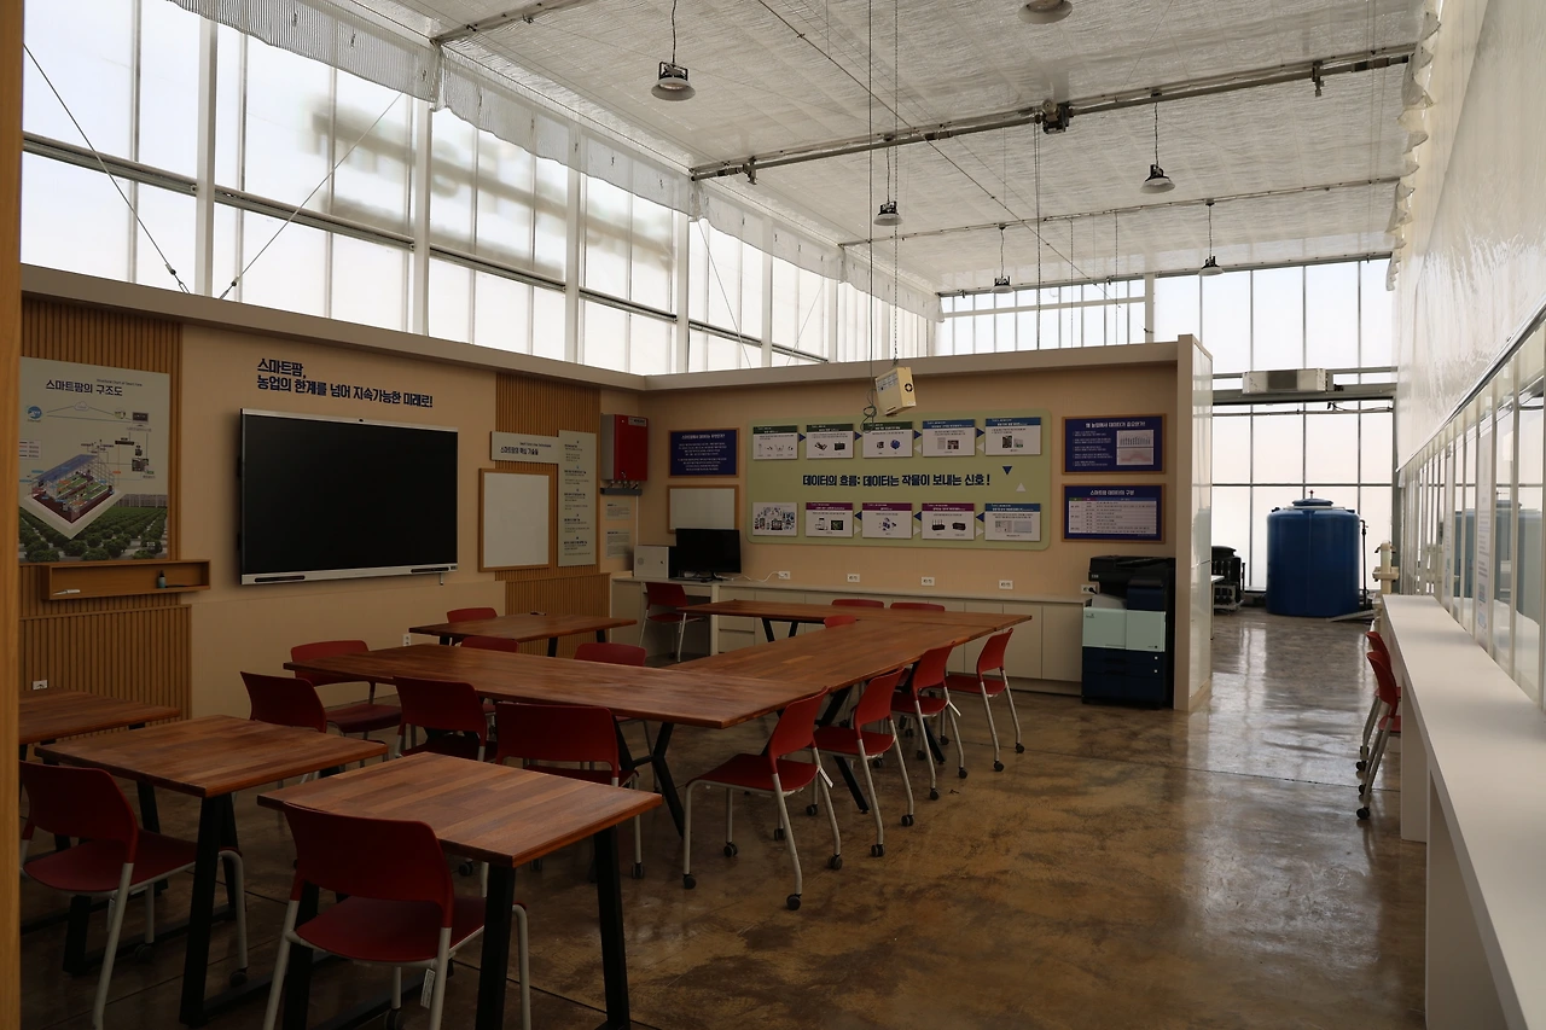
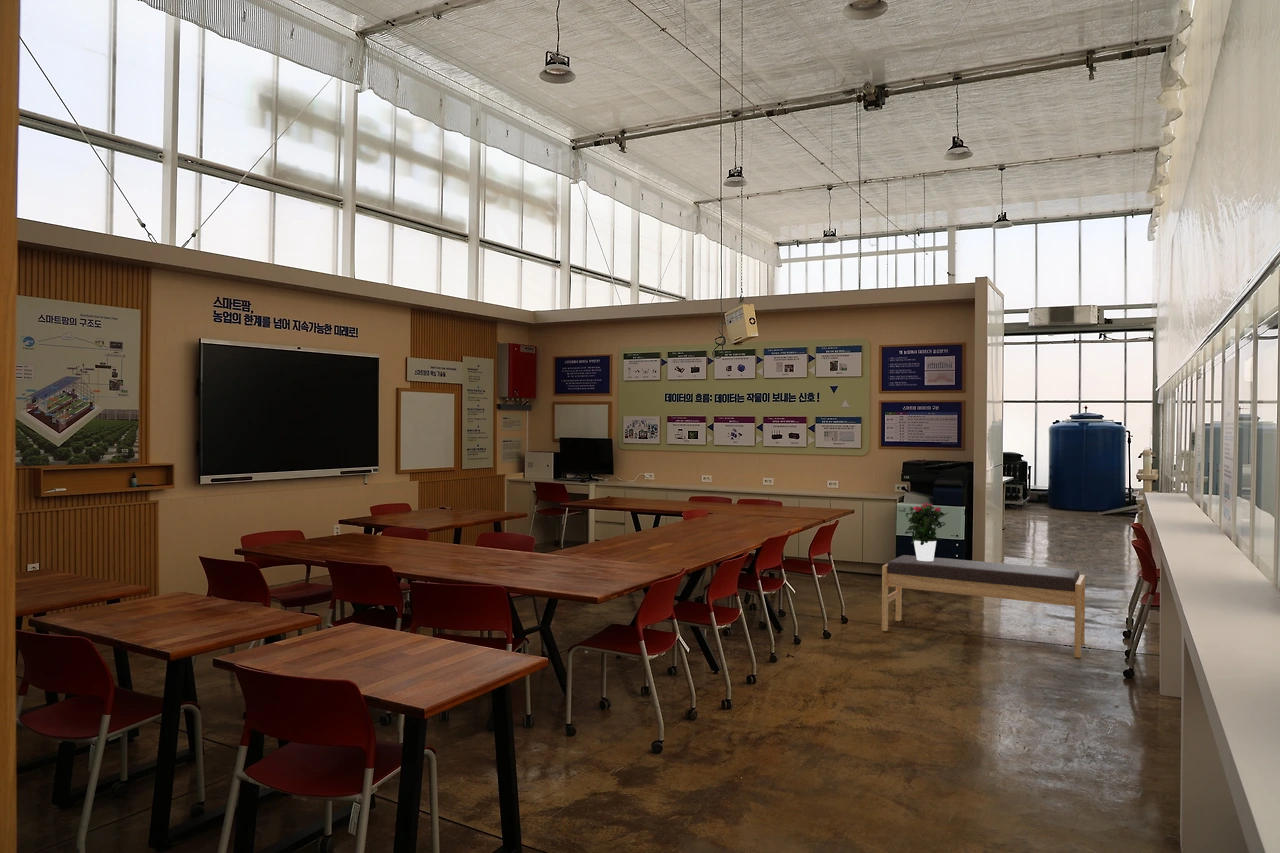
+ bench [881,554,1086,659]
+ potted flower [904,502,948,561]
